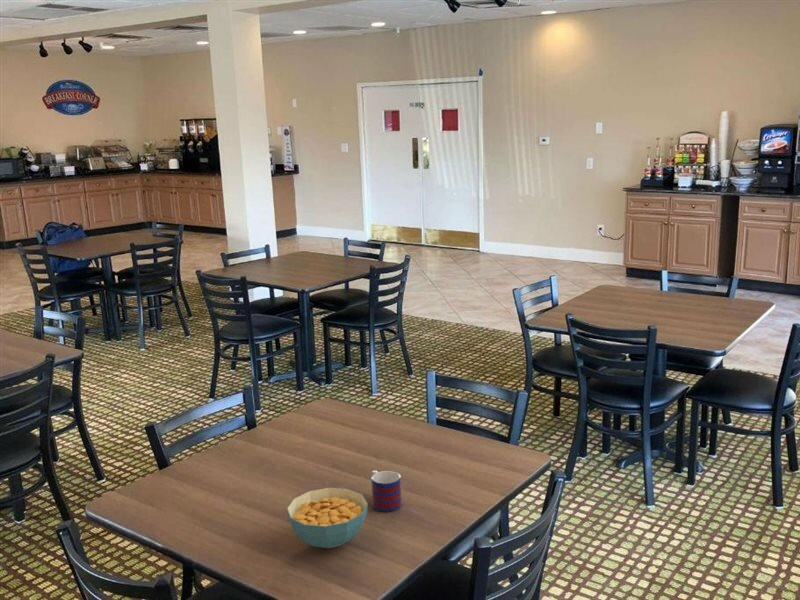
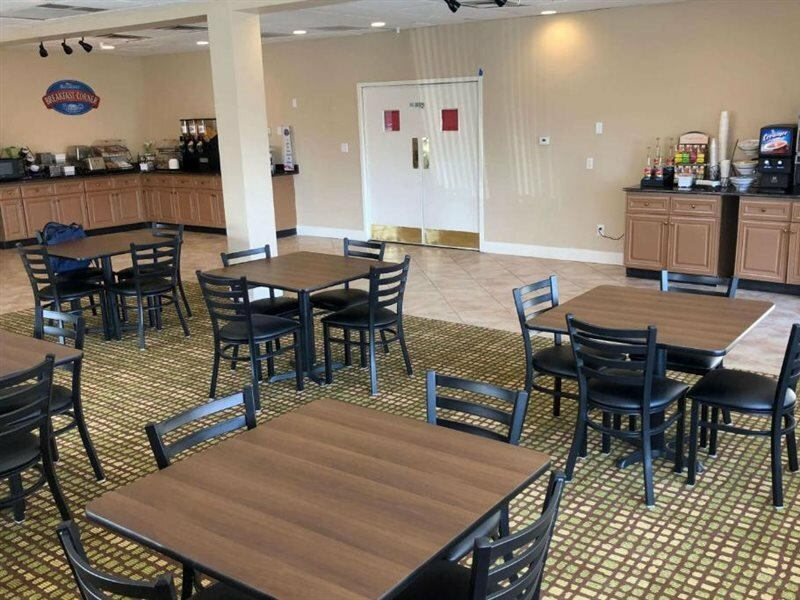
- cereal bowl [286,487,369,549]
- mug [370,469,403,513]
